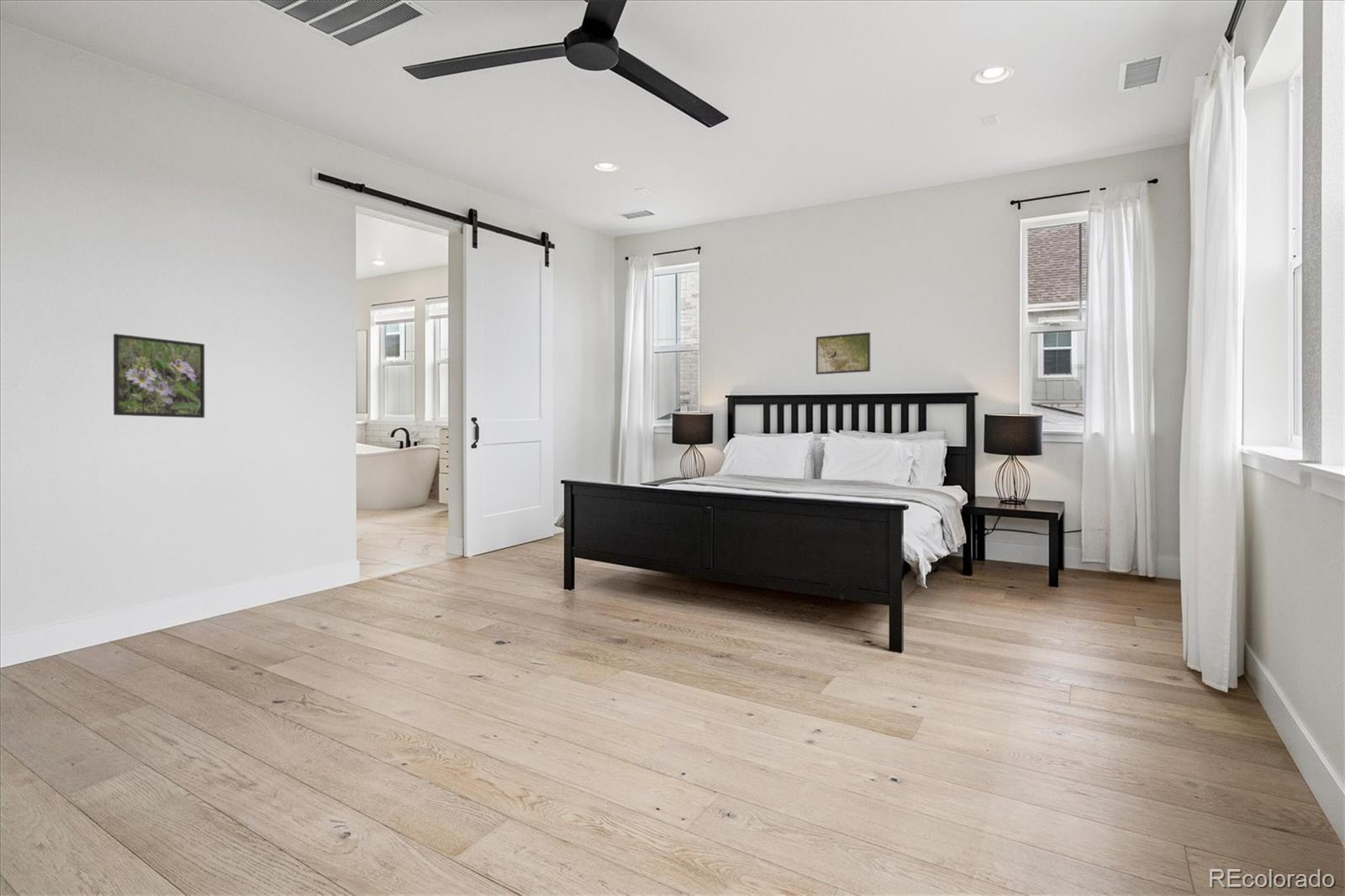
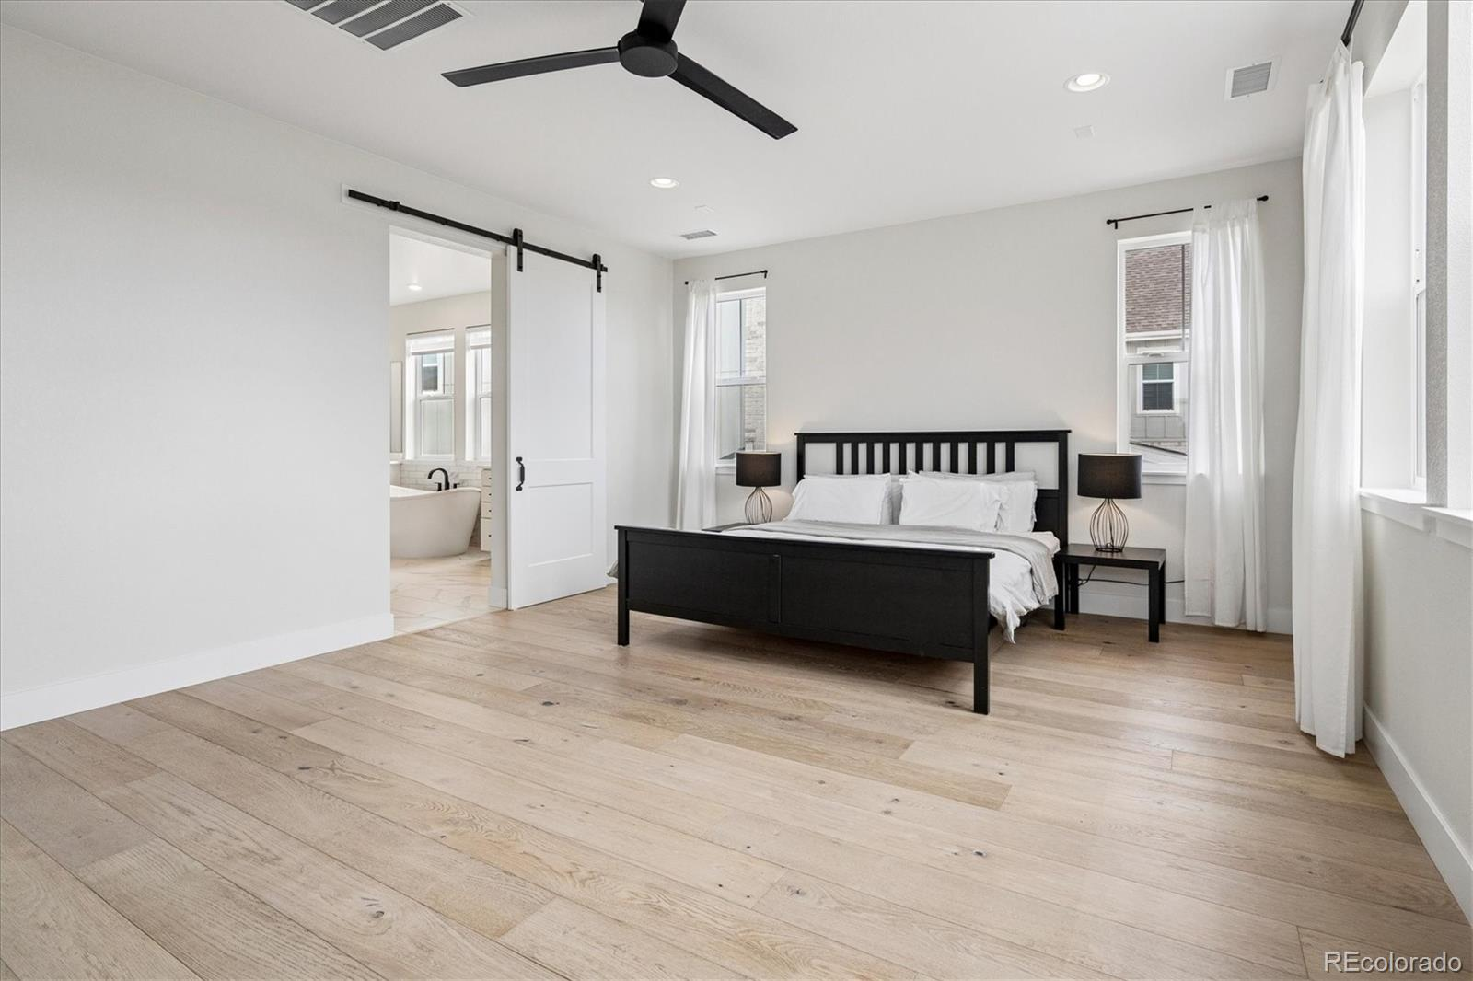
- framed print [113,333,205,419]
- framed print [815,331,871,376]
